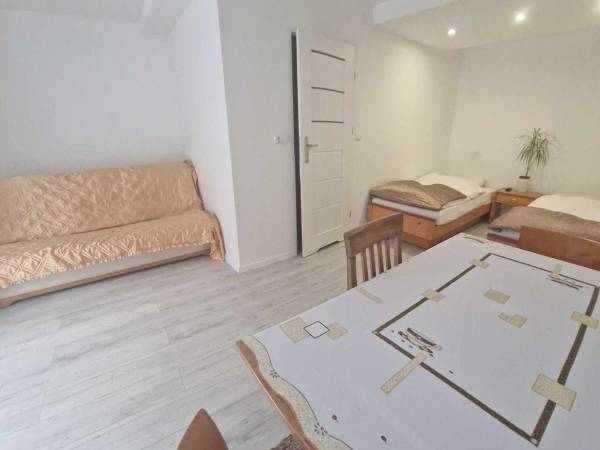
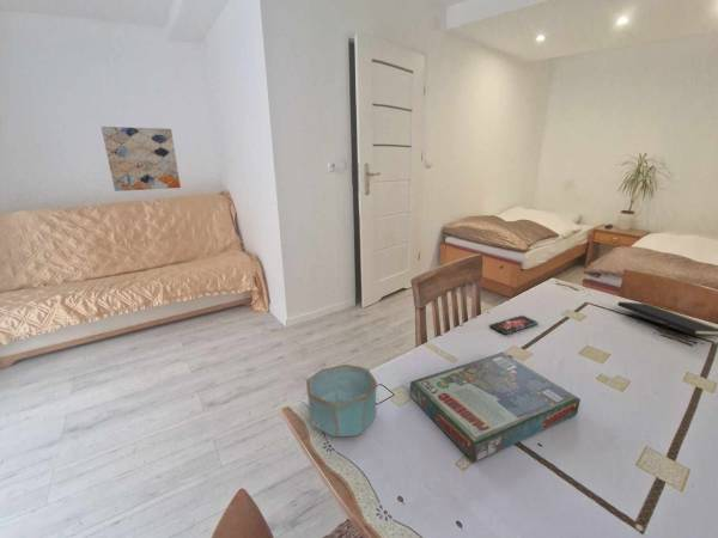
+ smartphone [488,314,540,336]
+ board game [409,351,582,464]
+ wall art [101,126,182,192]
+ notepad [616,300,718,346]
+ bowl [305,363,378,438]
